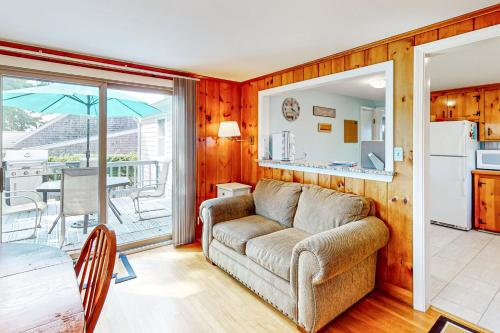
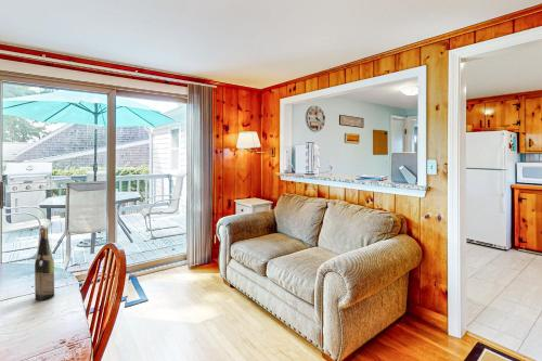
+ wine bottle [34,227,55,301]
